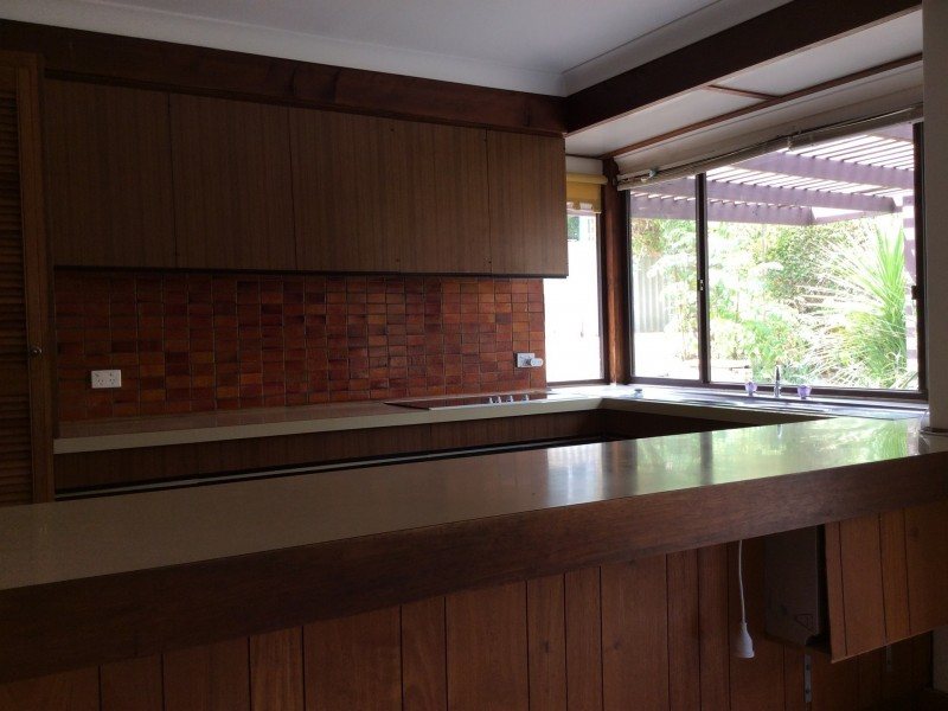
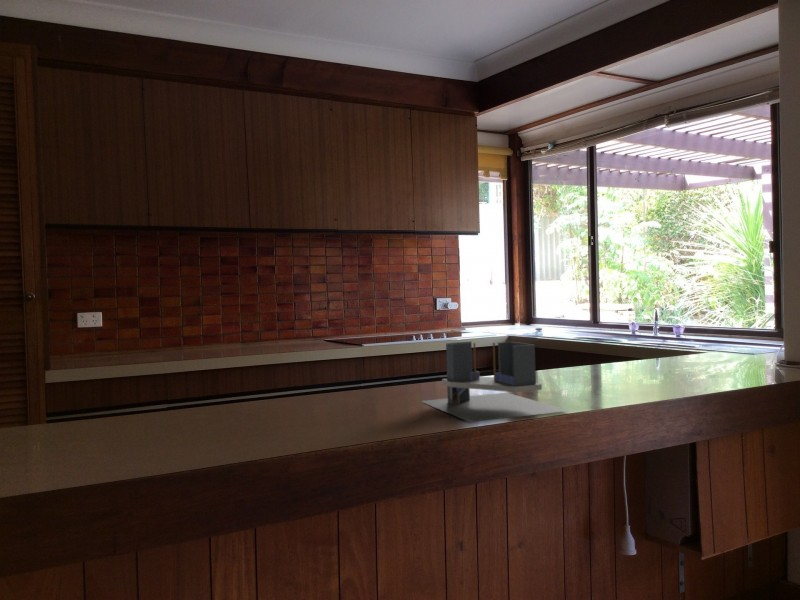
+ utensil holder [420,341,571,423]
